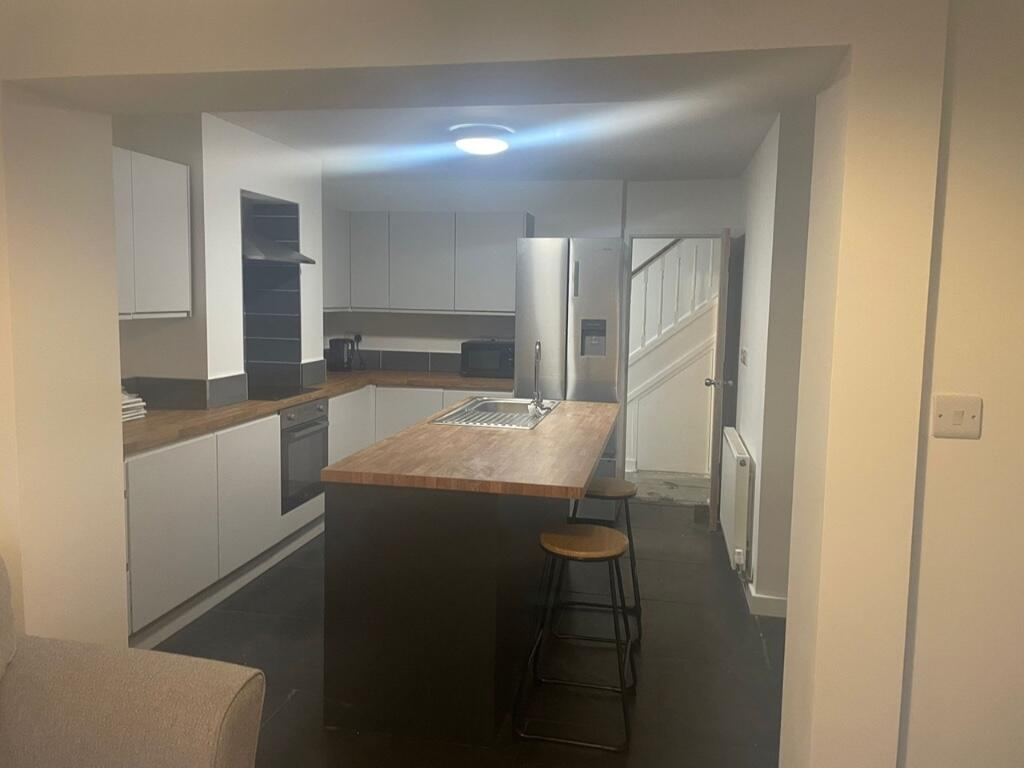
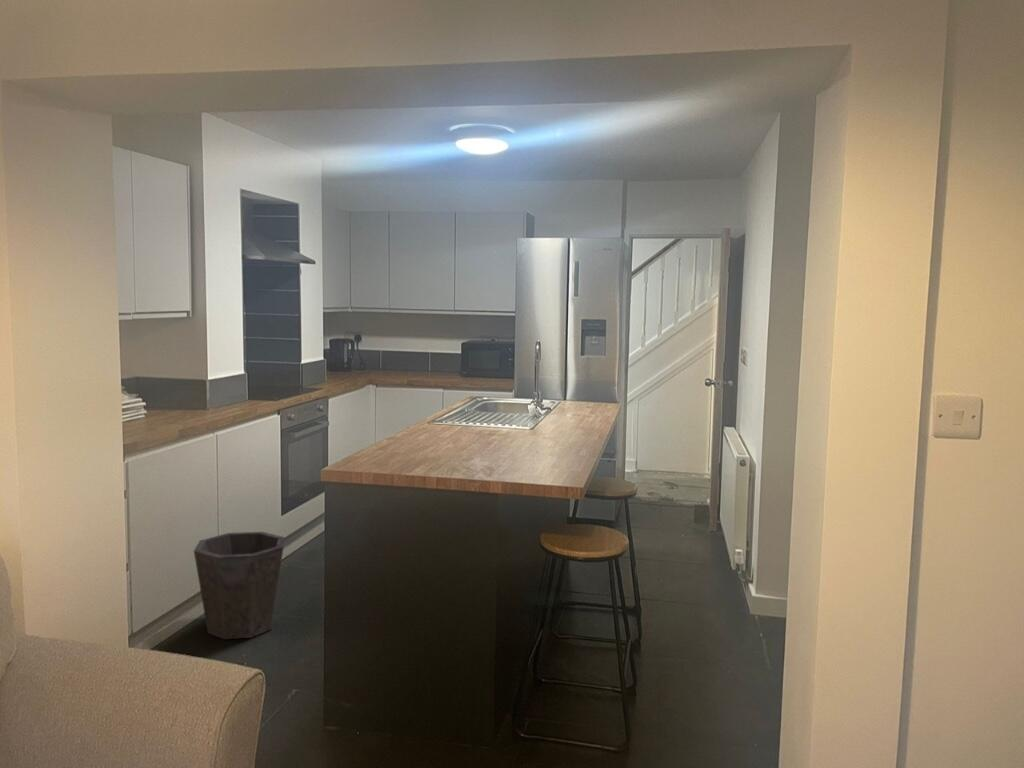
+ waste bin [193,531,286,640]
